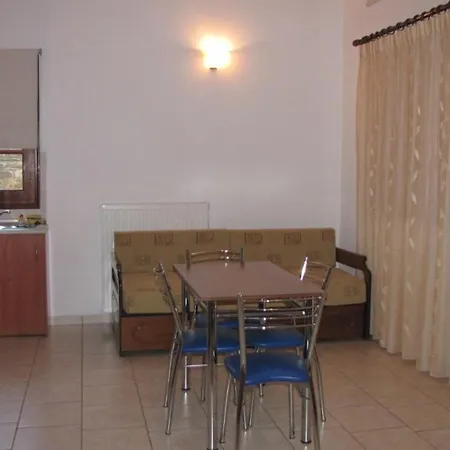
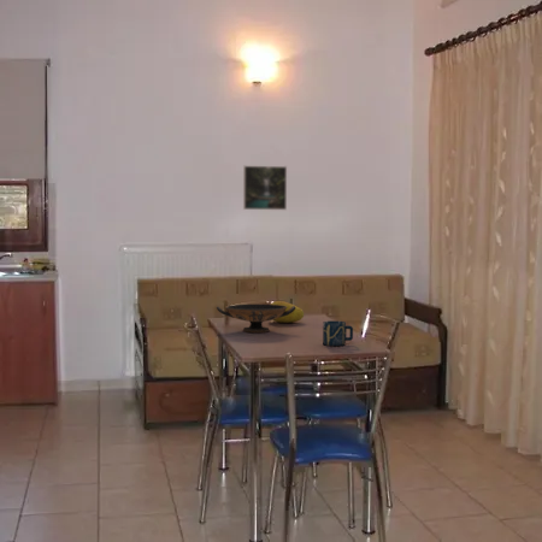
+ fruit [270,300,305,324]
+ decorative bowl [216,304,295,334]
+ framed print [242,165,288,211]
+ cup [322,319,354,347]
